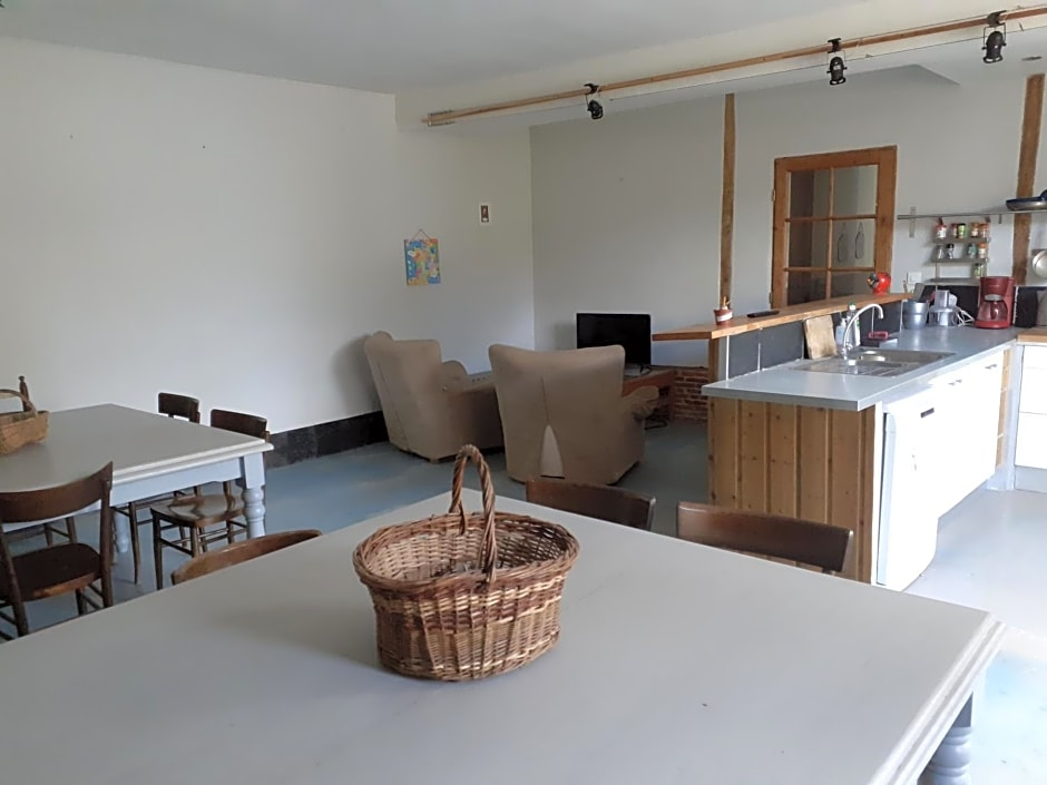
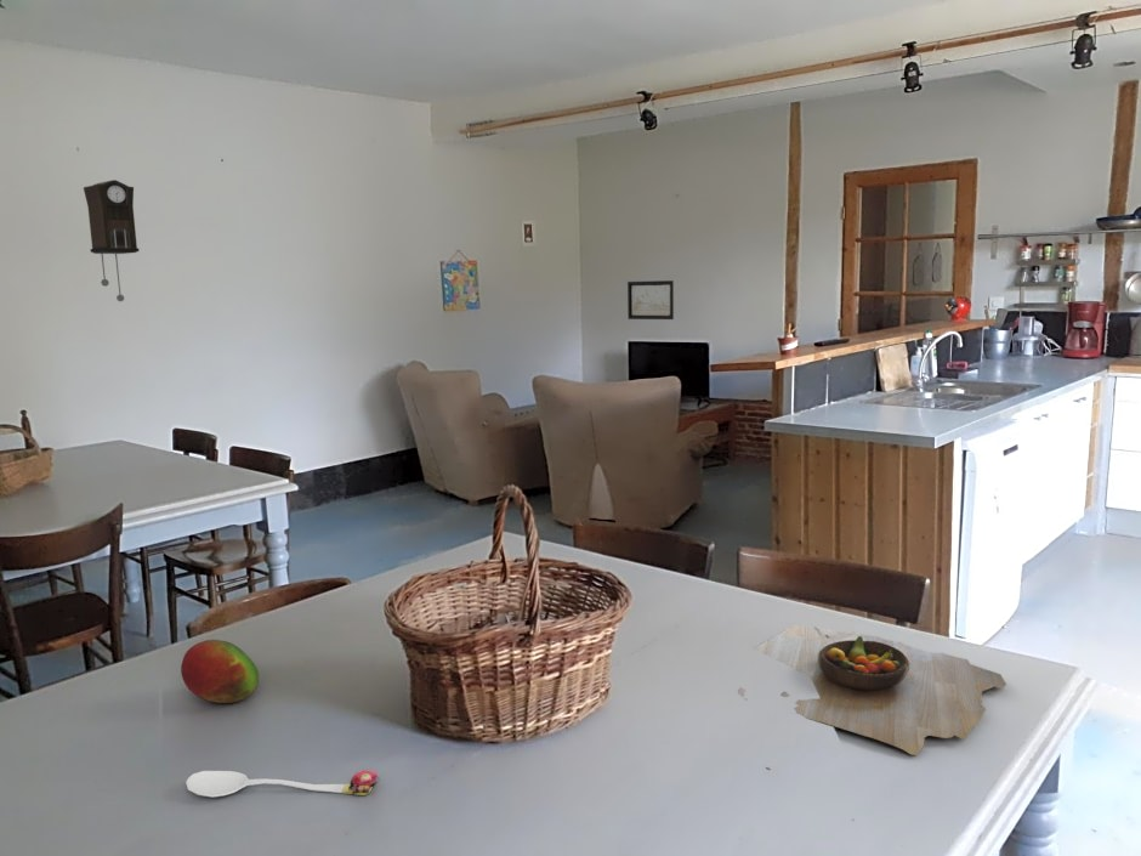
+ fruit [180,639,260,704]
+ pendulum clock [83,178,140,302]
+ wall art [626,279,675,321]
+ spoon [185,769,380,799]
+ cutting board [737,624,1007,756]
